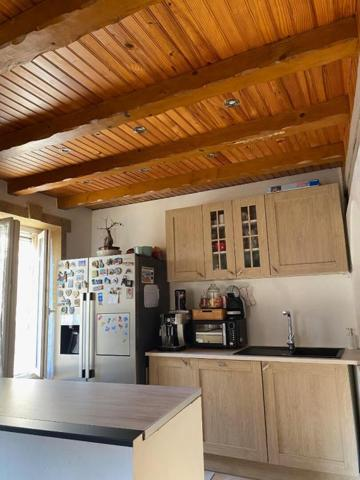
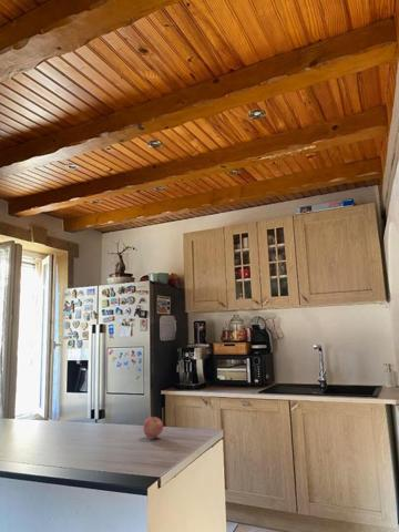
+ apple [142,416,164,439]
